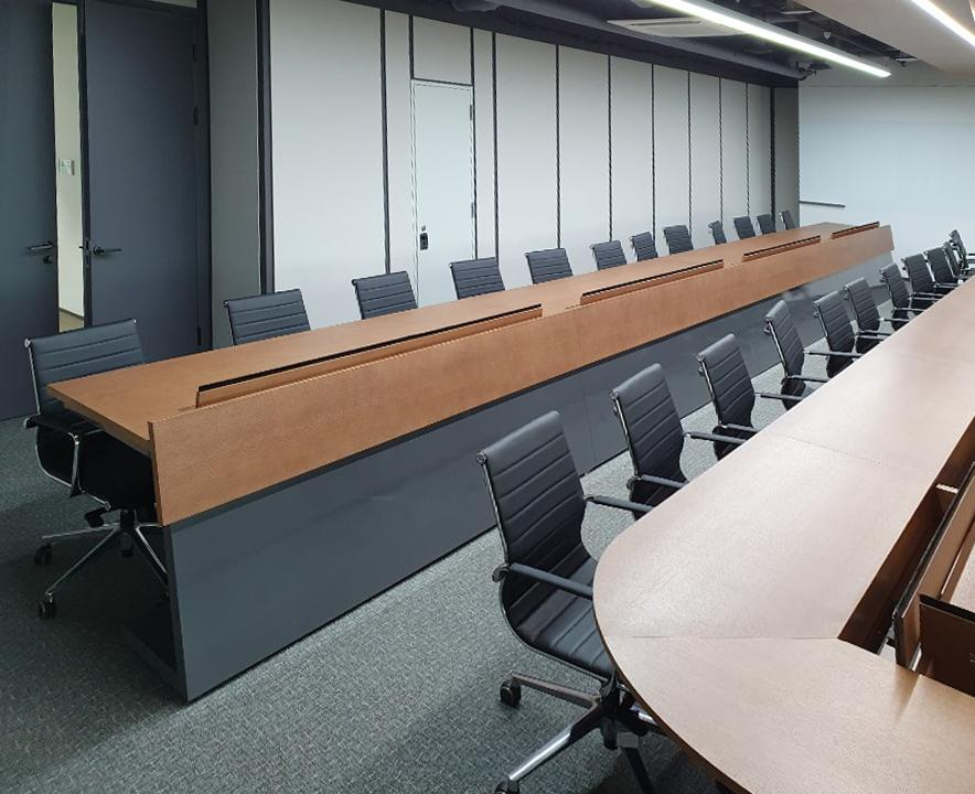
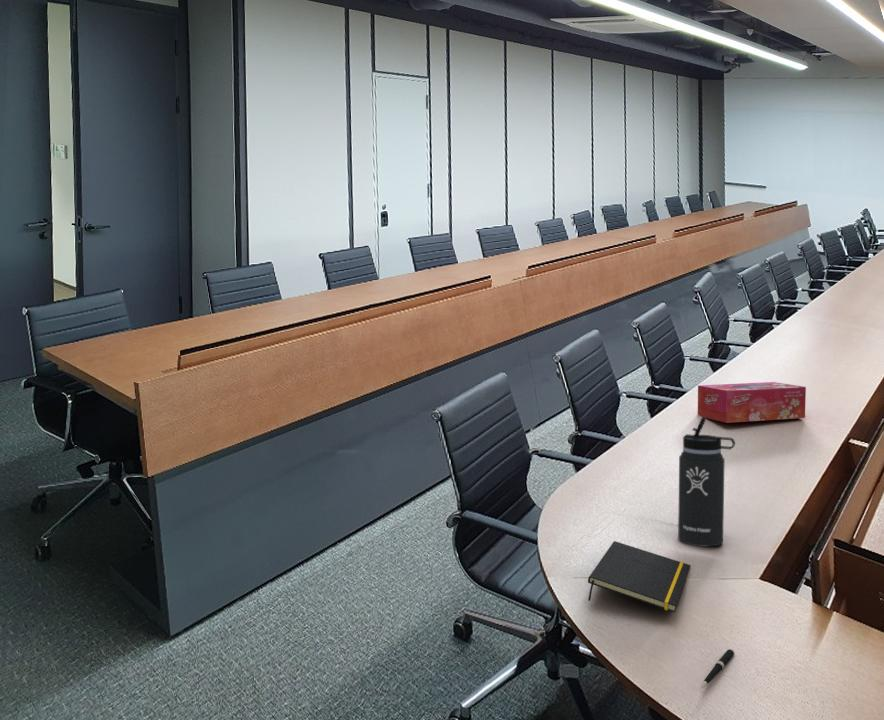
+ tissue box [697,381,807,424]
+ notepad [587,540,691,613]
+ thermos bottle [677,417,736,548]
+ pen [700,648,735,689]
